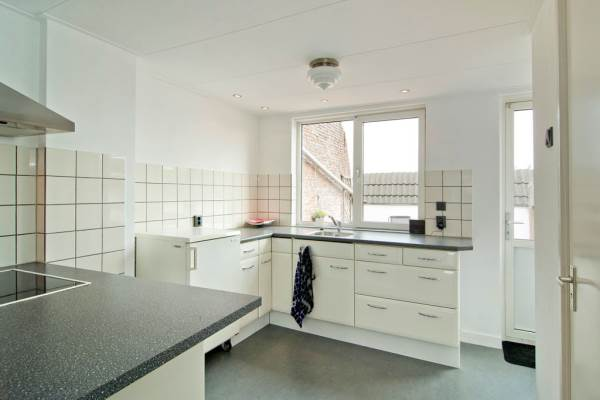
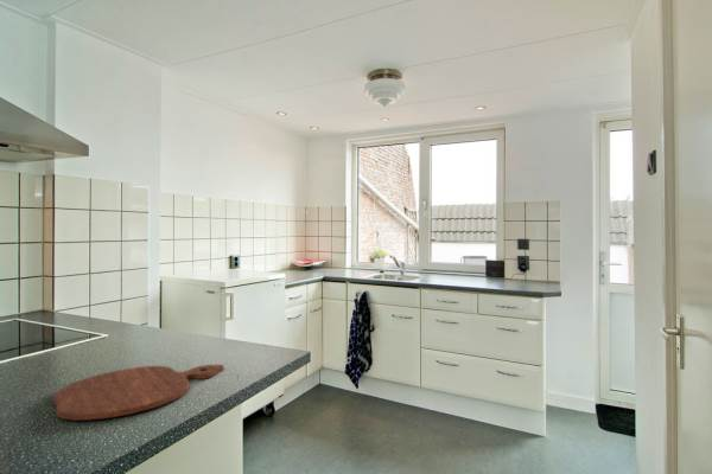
+ cutting board [52,364,224,422]
